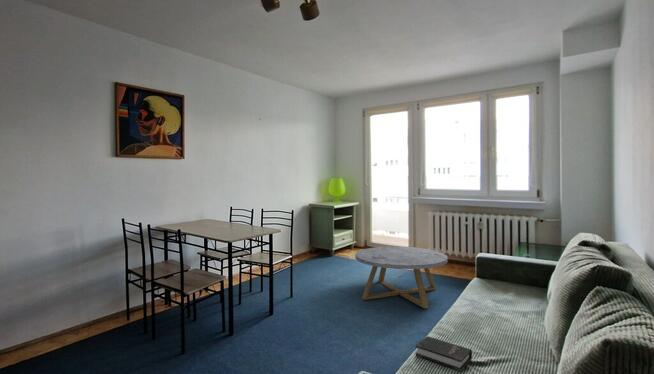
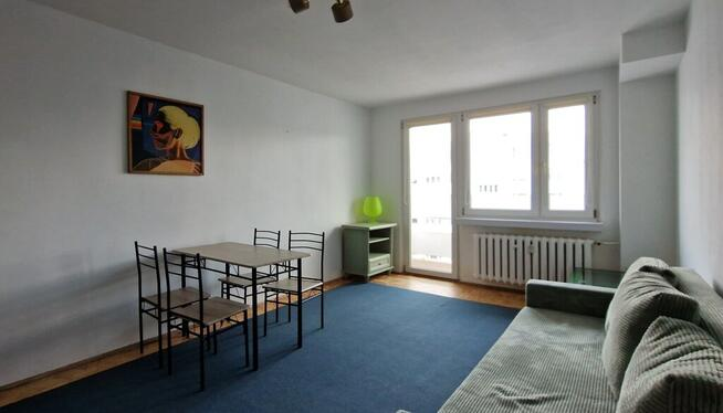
- hardback book [415,335,473,373]
- coffee table [354,246,448,309]
